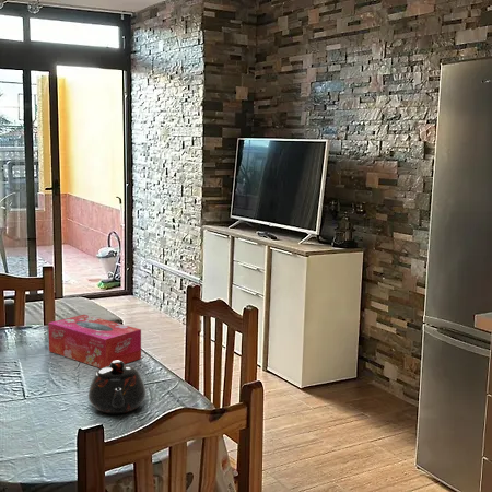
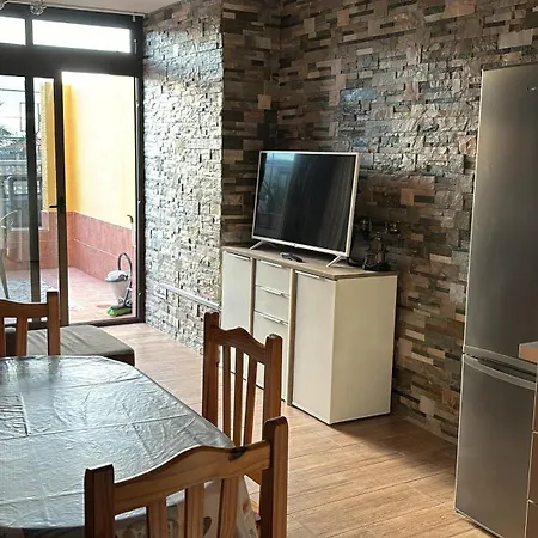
- teapot [87,361,148,414]
- tissue box [47,314,142,370]
